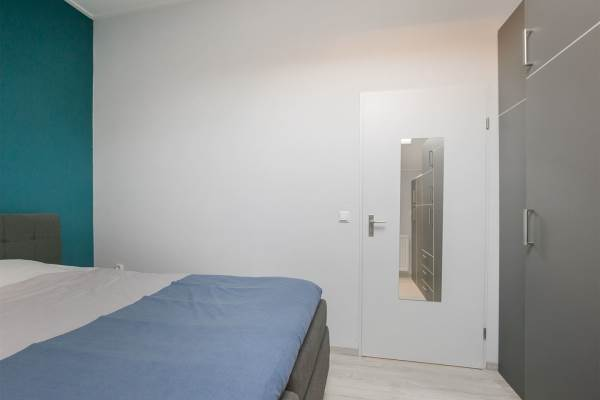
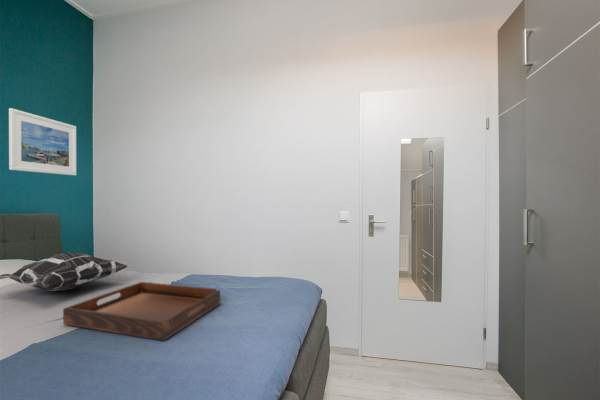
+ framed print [8,107,77,176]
+ decorative pillow [0,251,128,292]
+ serving tray [62,281,221,342]
